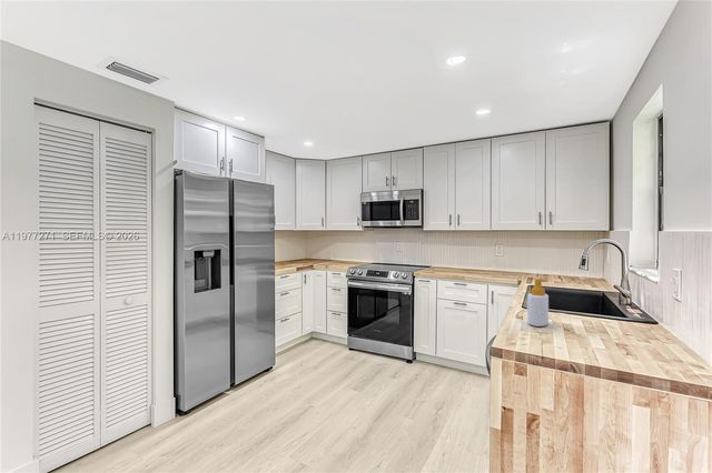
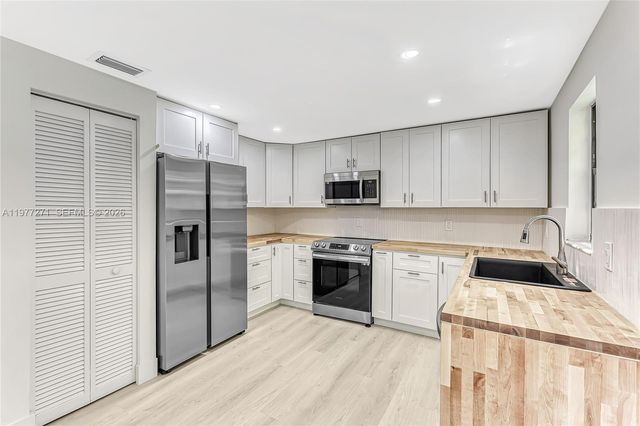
- soap bottle [526,278,550,328]
